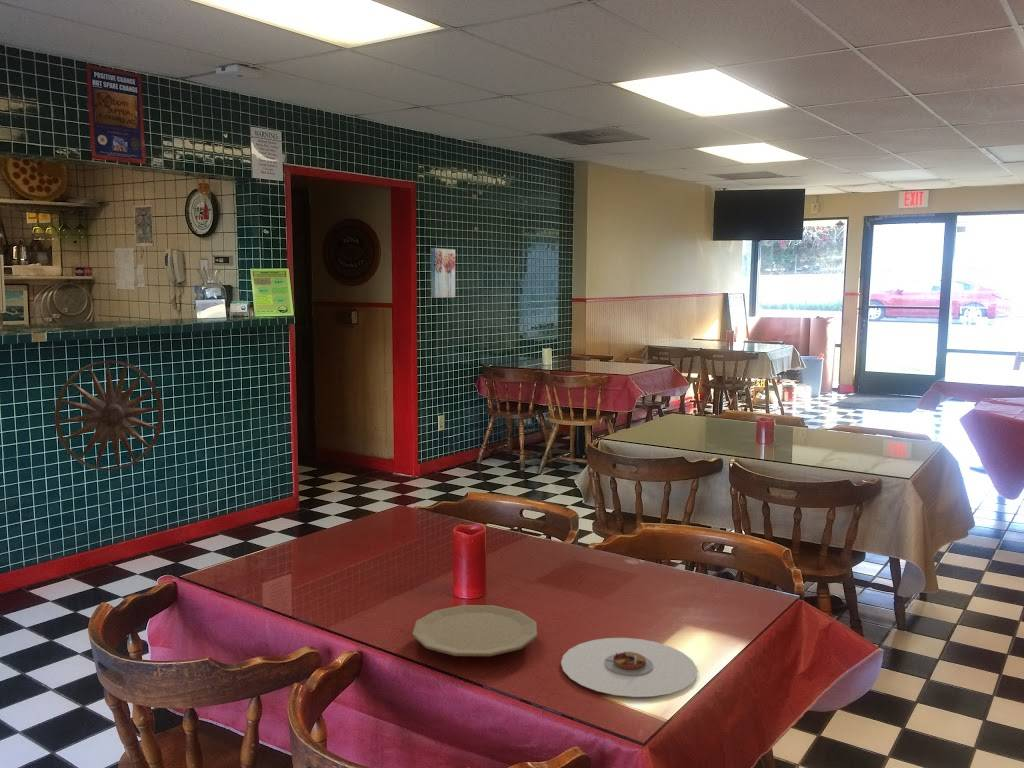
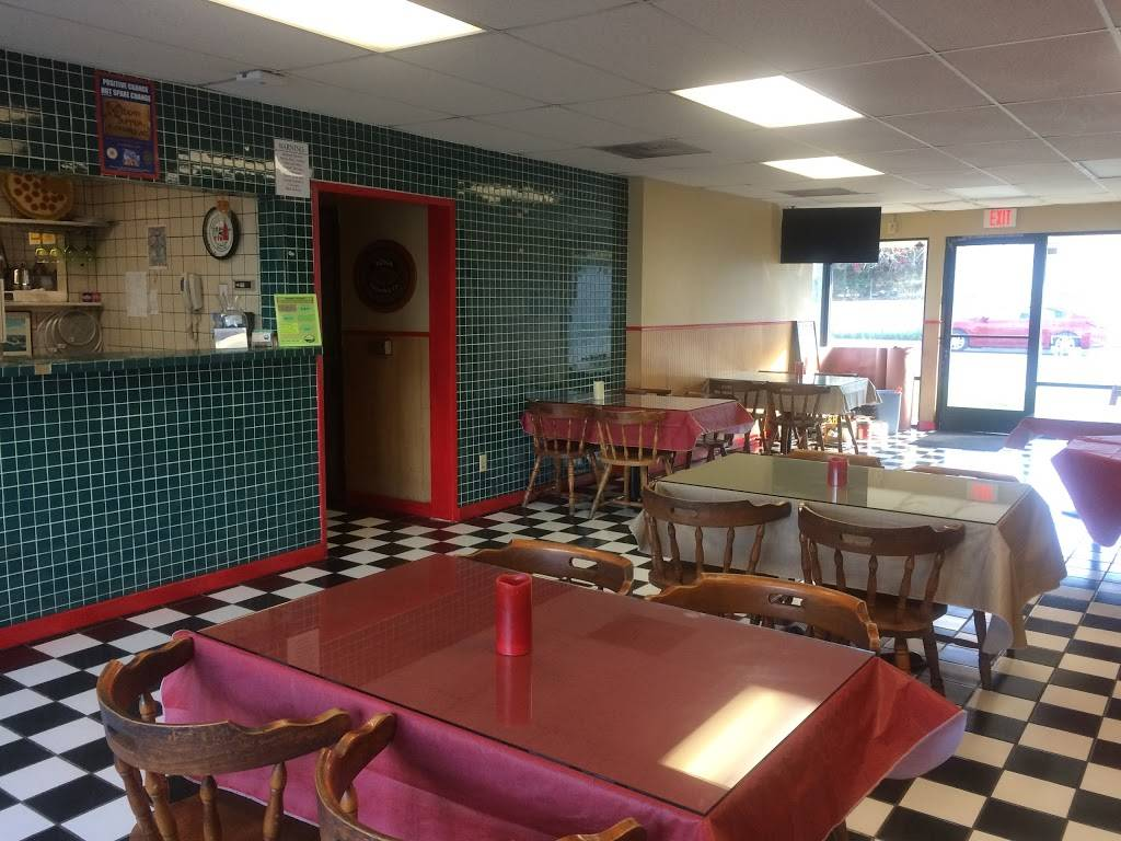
- plate [412,604,538,657]
- plate [560,637,698,698]
- wall art [430,247,456,299]
- wall art [54,360,164,471]
